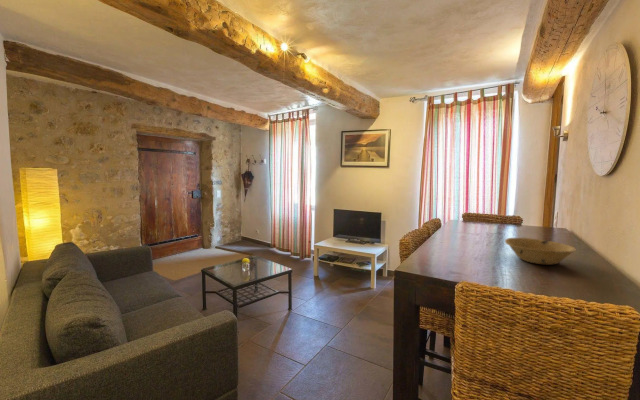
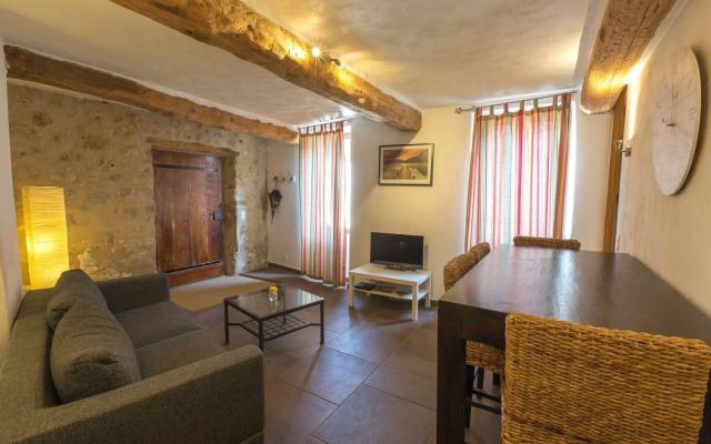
- bowl [504,237,577,266]
